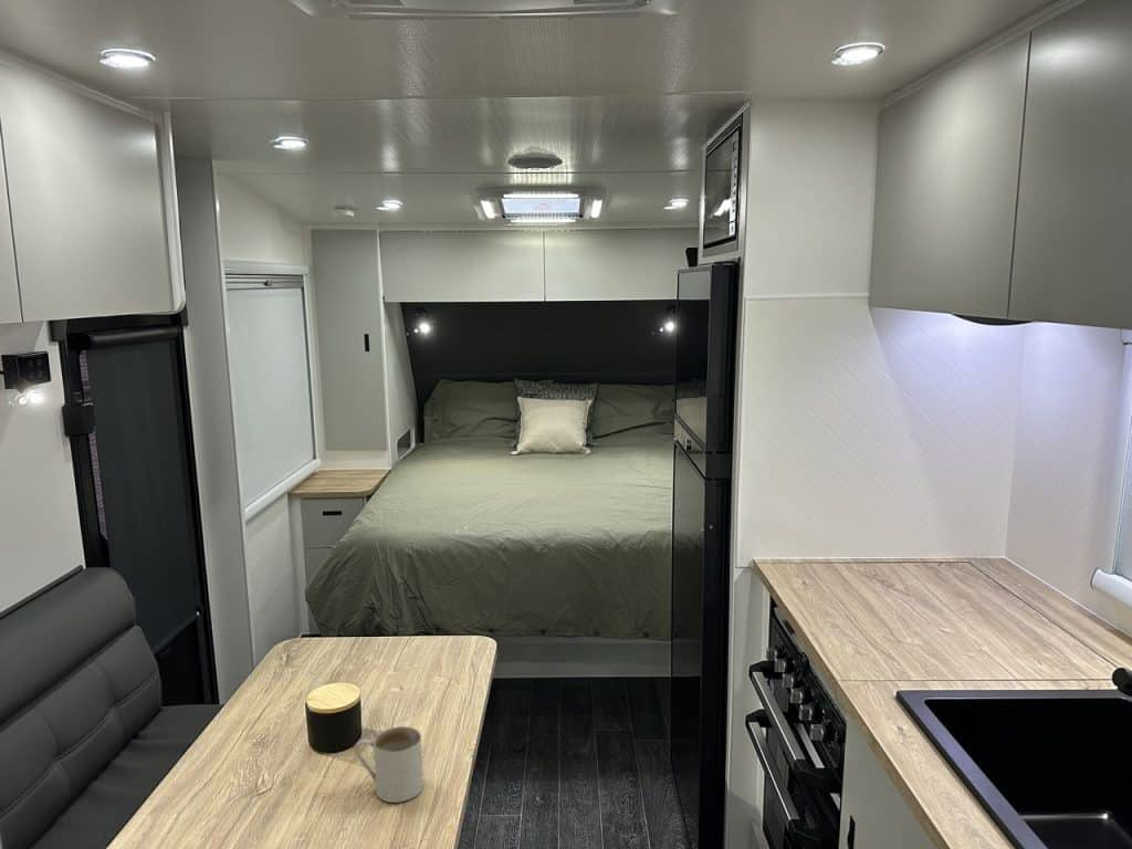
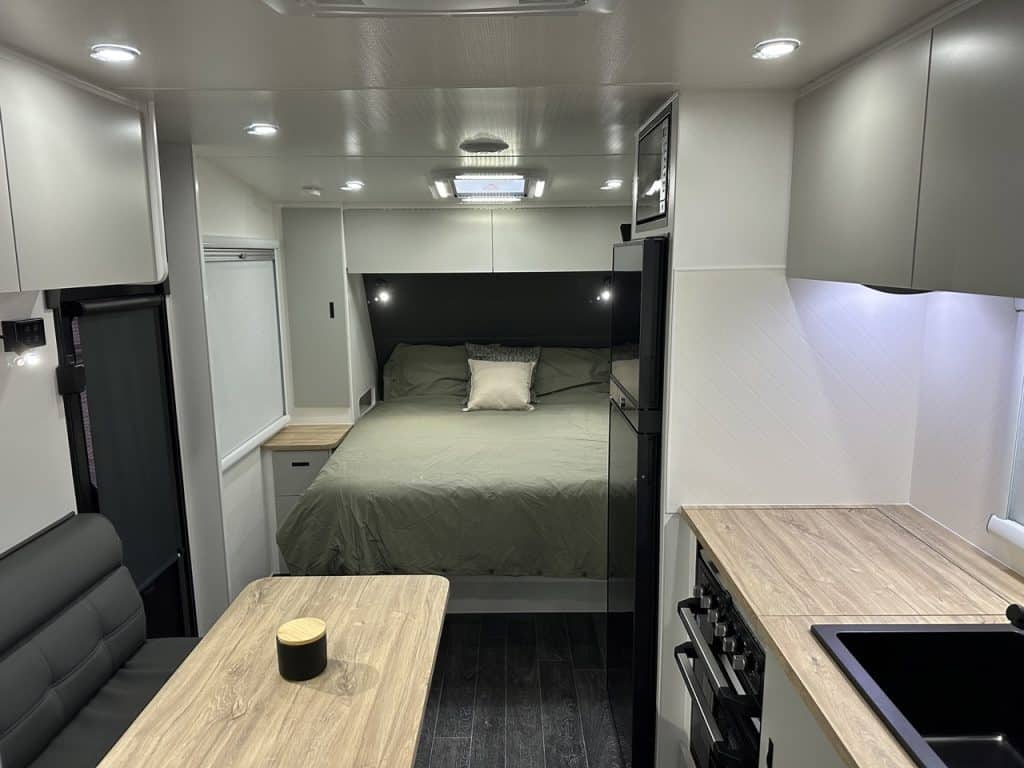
- mug [354,725,424,804]
